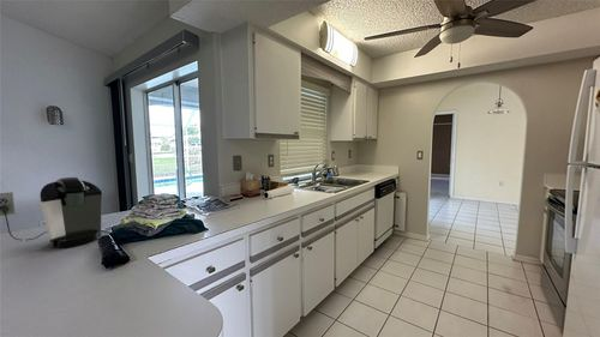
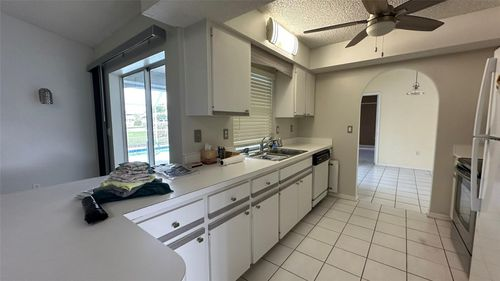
- coffee maker [0,176,103,249]
